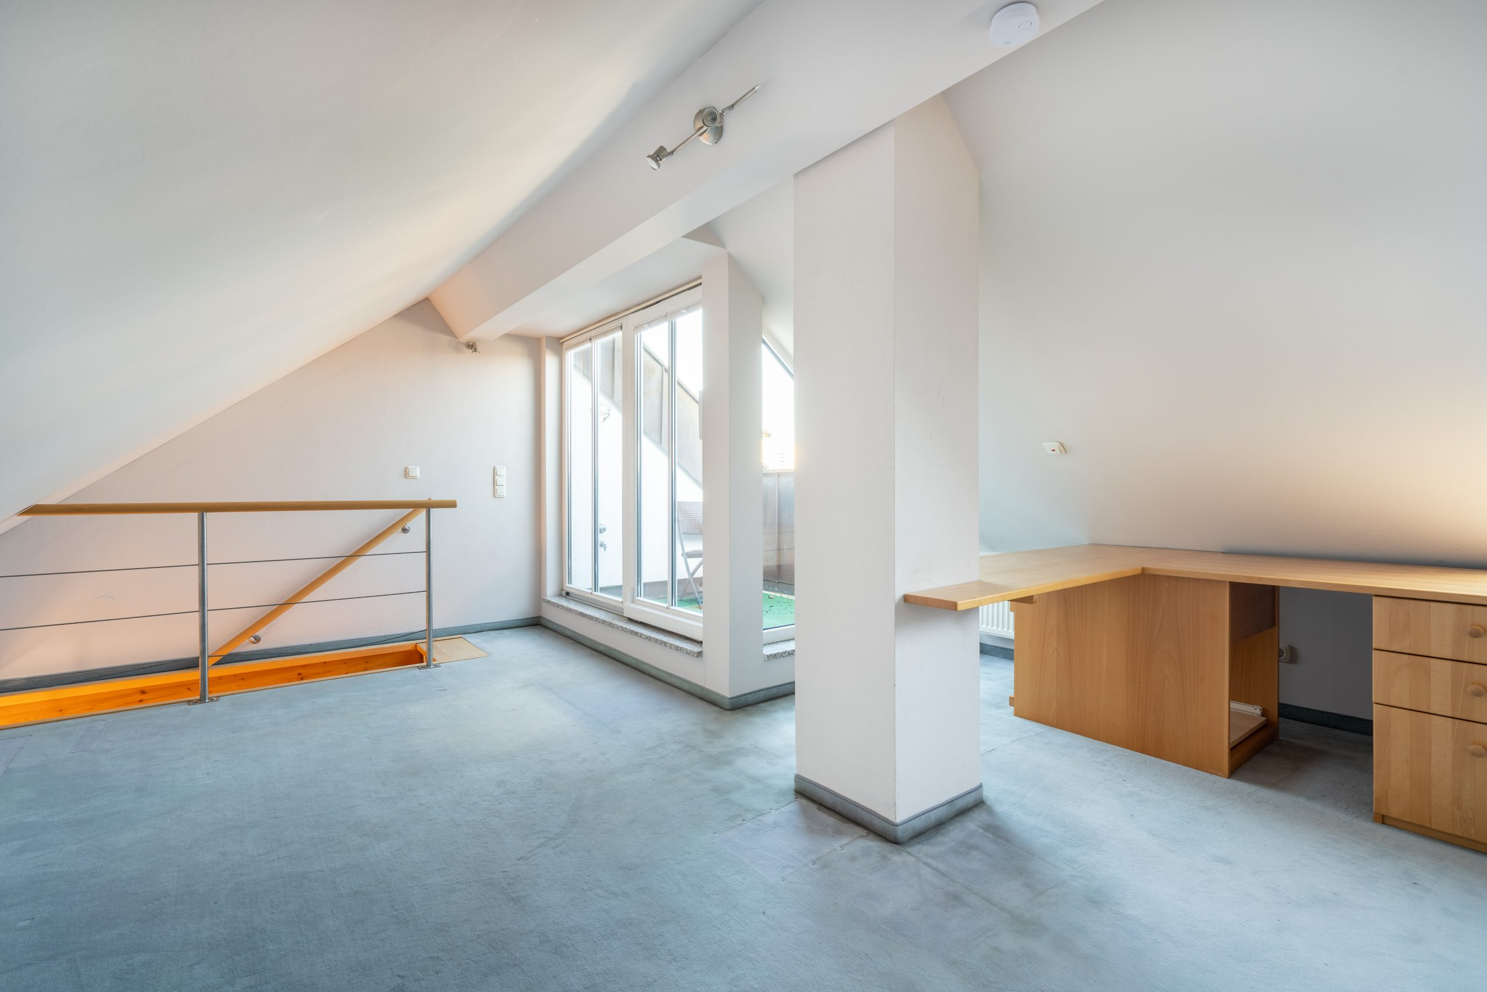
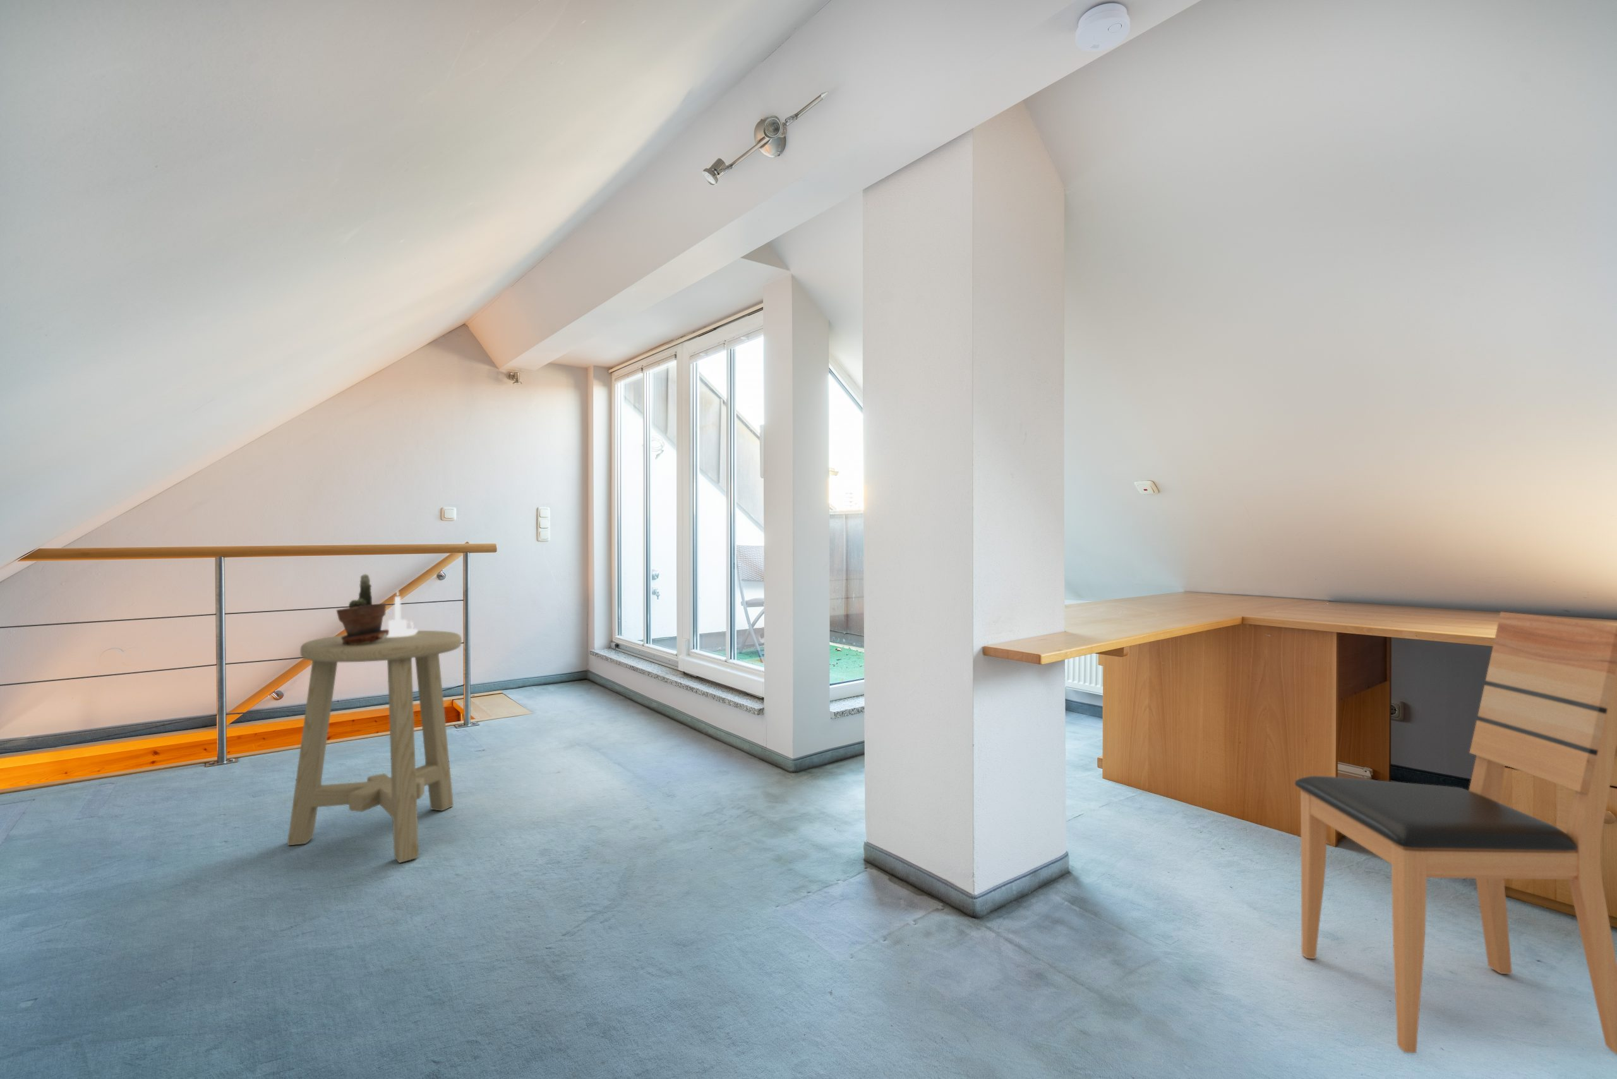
+ chair [1294,612,1617,1055]
+ stool [287,630,462,863]
+ potted plant [336,573,390,645]
+ candle holder [386,589,418,637]
